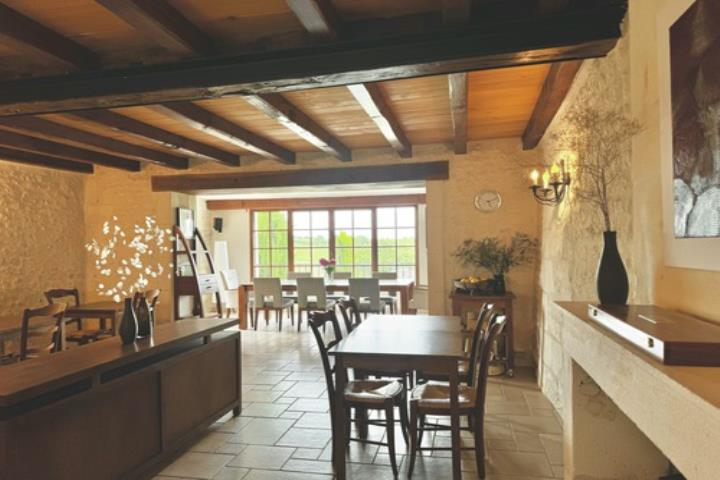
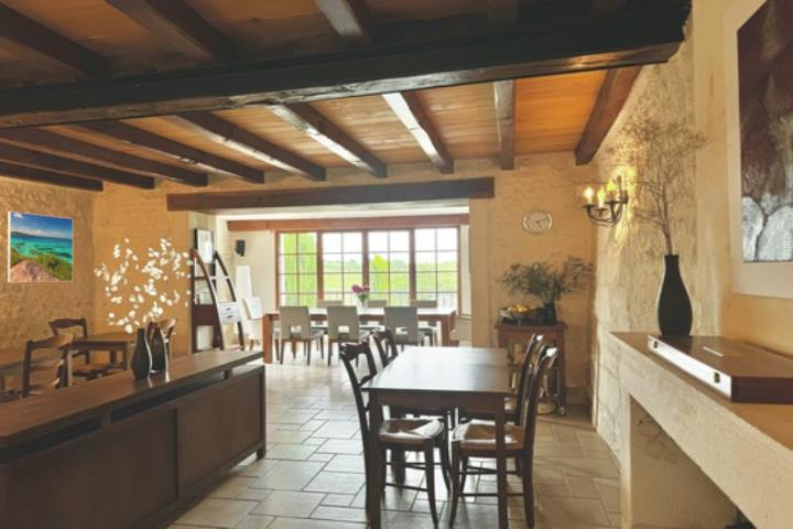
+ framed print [7,210,74,283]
